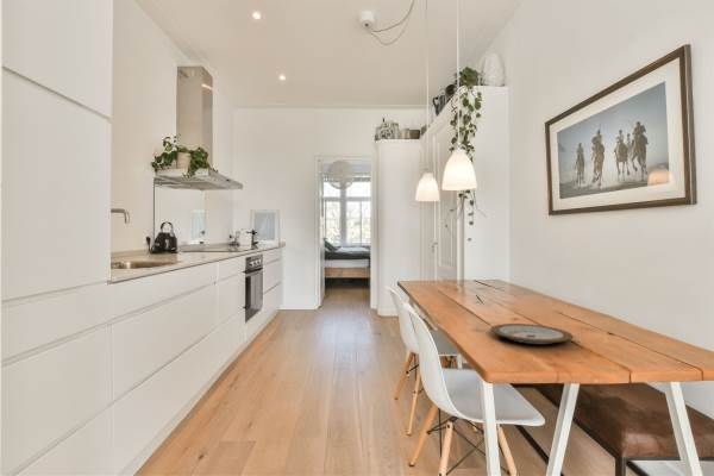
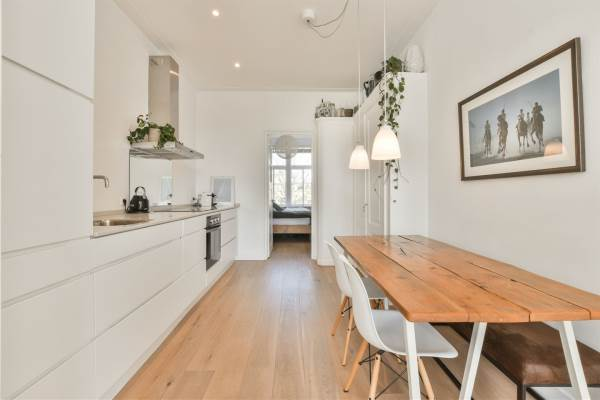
- plate [489,322,574,345]
